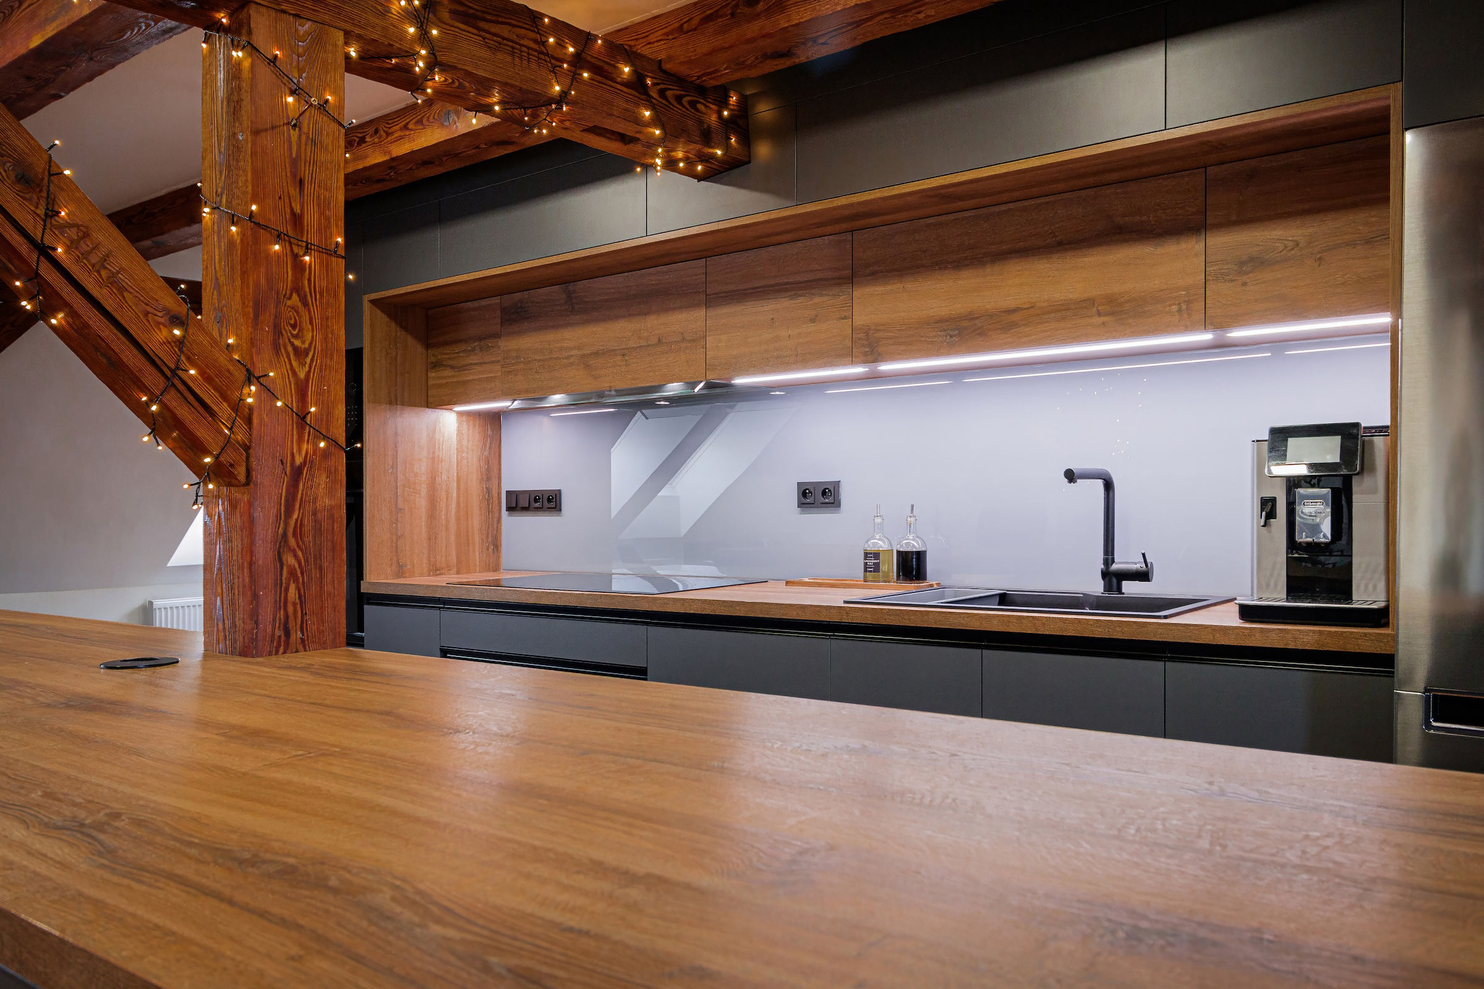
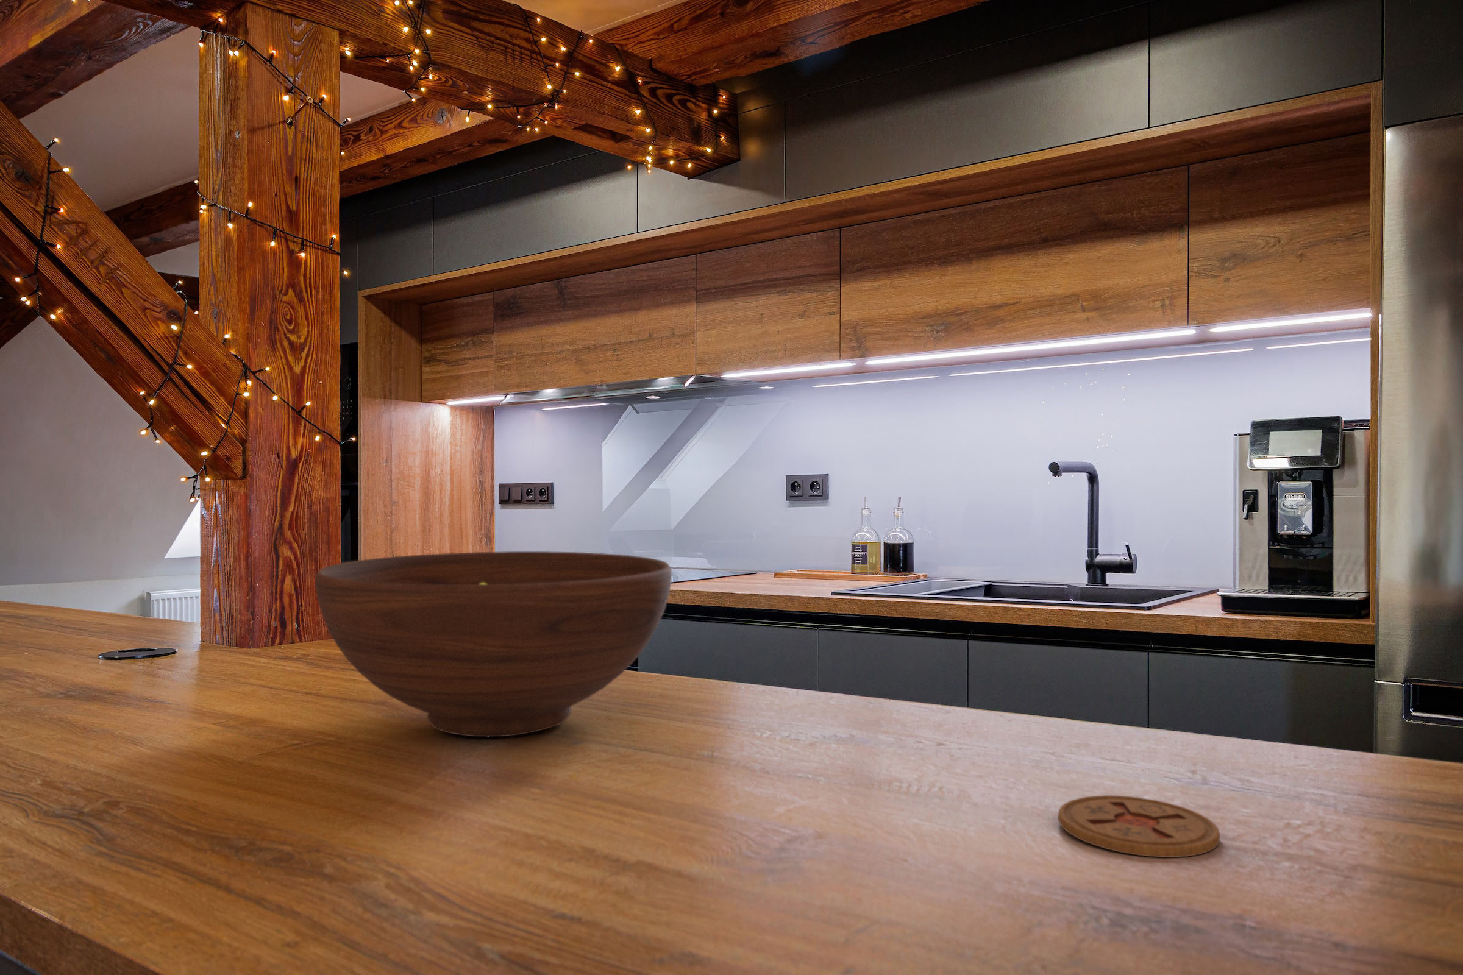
+ fruit bowl [315,551,673,738]
+ coaster [1058,794,1220,857]
